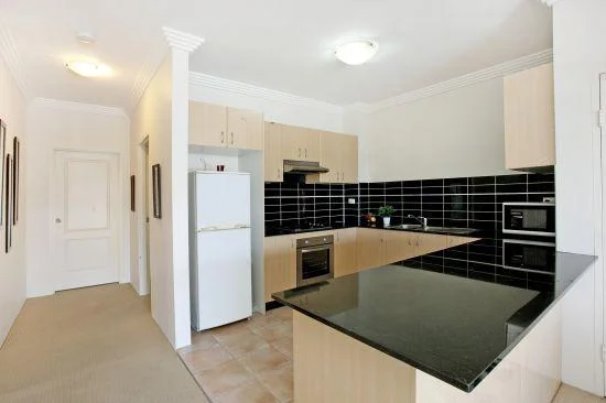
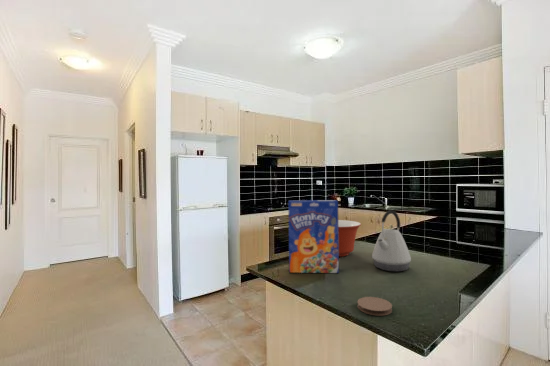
+ kettle [371,209,412,272]
+ cereal box [288,199,340,274]
+ mixing bowl [338,219,362,257]
+ coaster [356,296,393,317]
